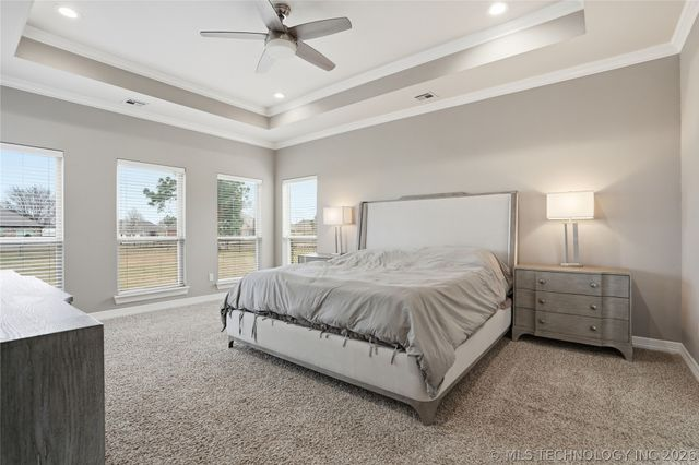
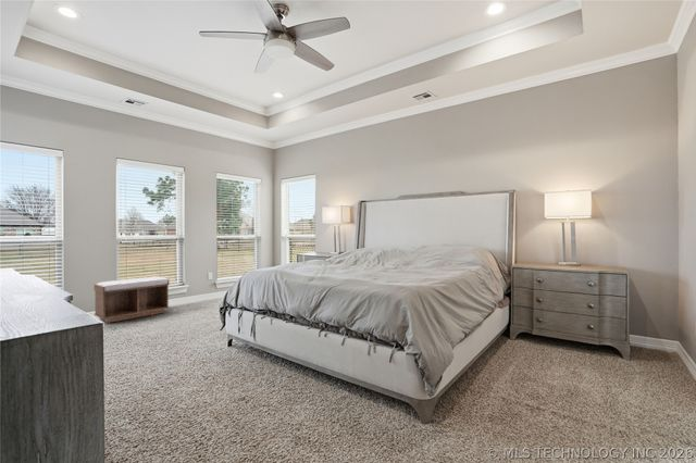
+ bench [94,276,170,324]
